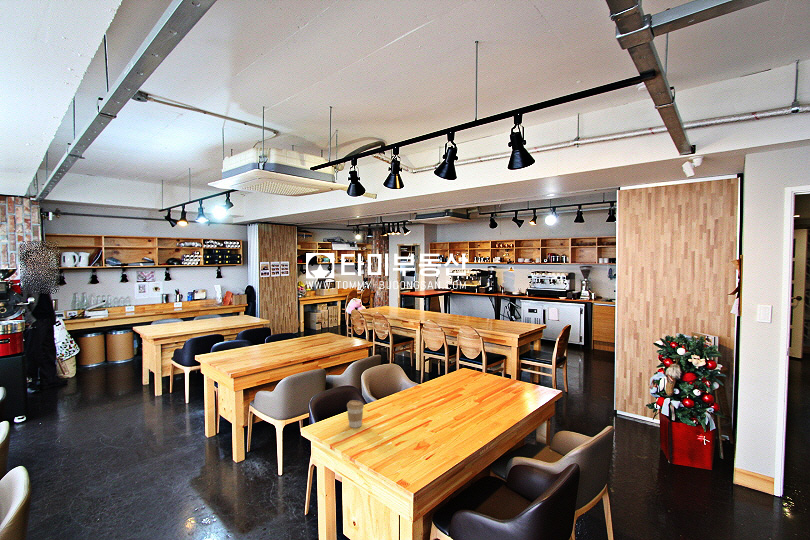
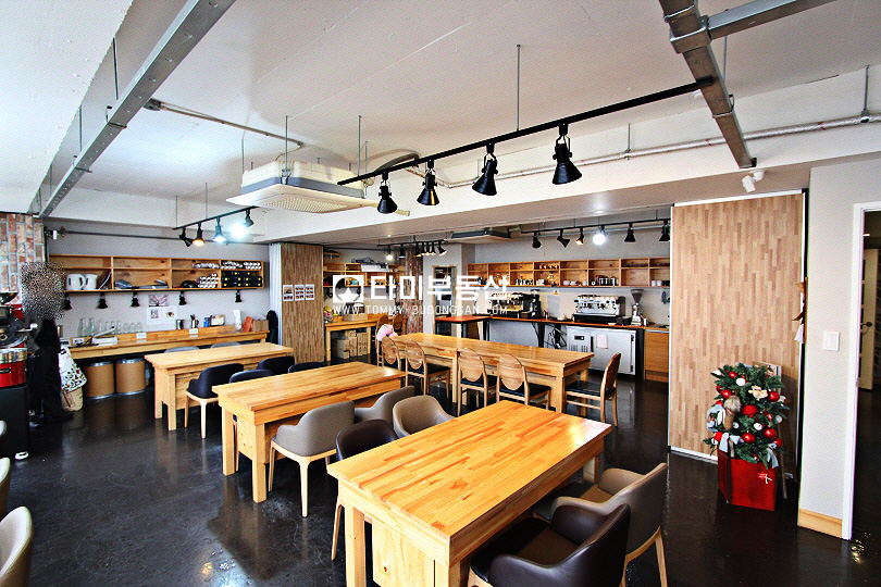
- coffee cup [346,399,365,429]
